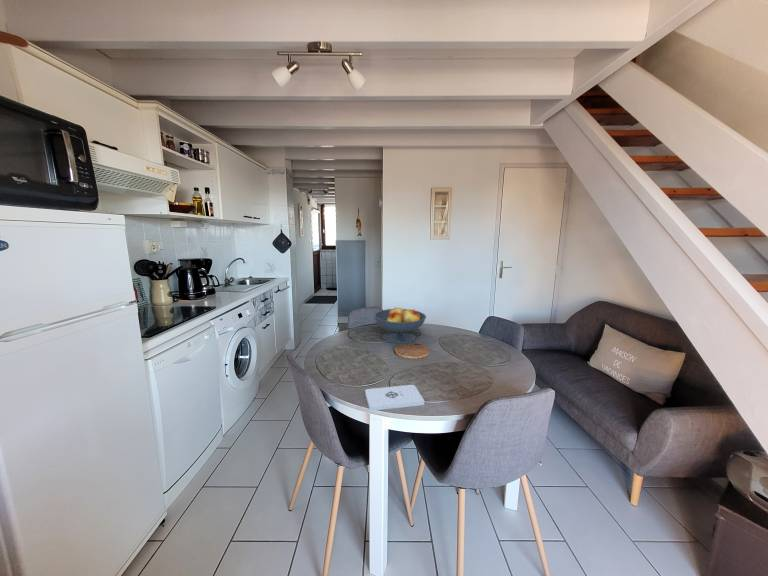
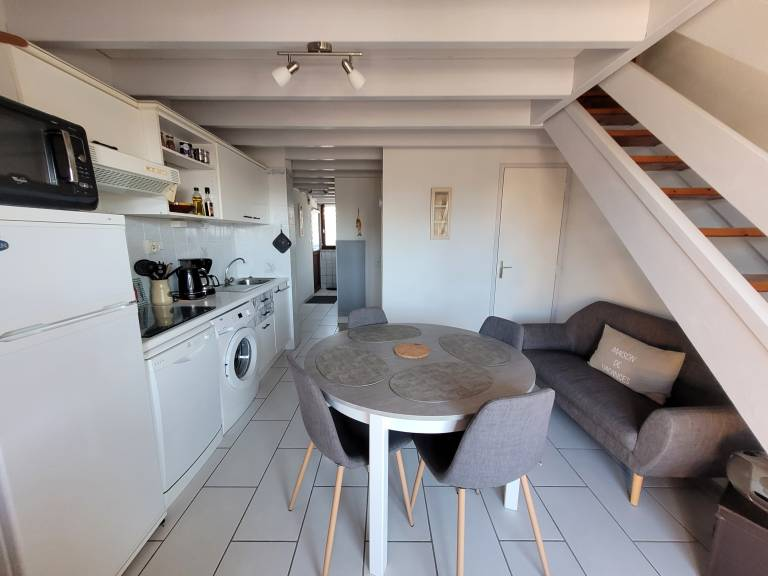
- fruit bowl [373,307,427,344]
- notepad [364,384,425,412]
